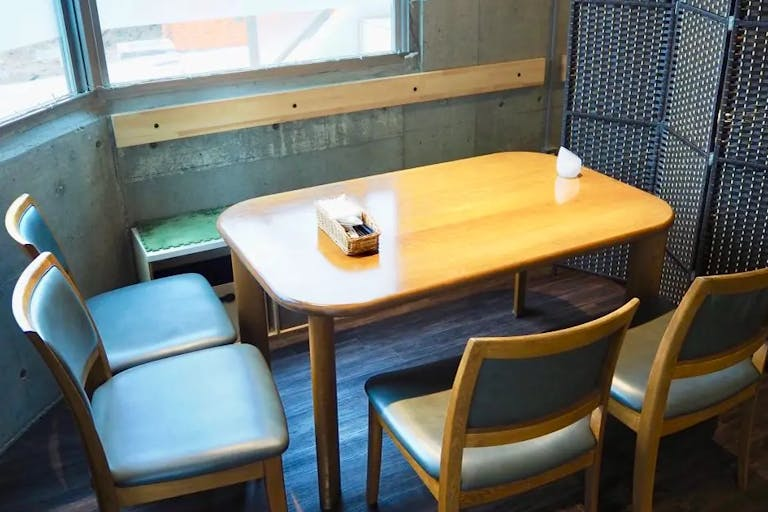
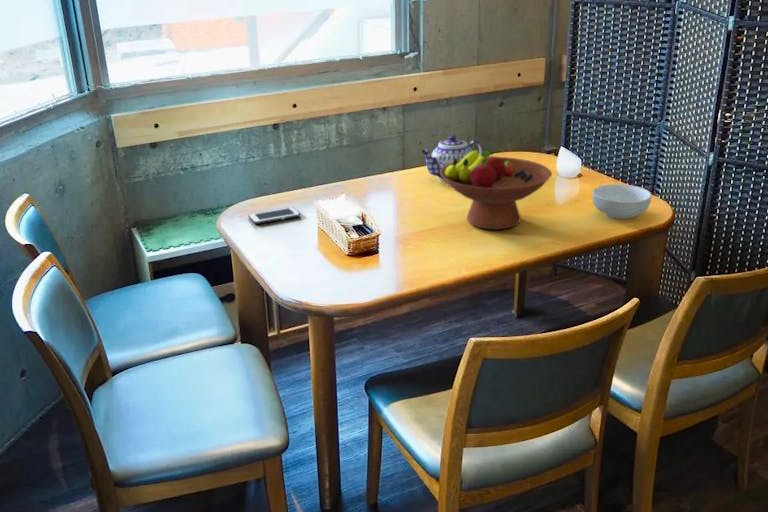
+ teapot [420,134,484,182]
+ fruit bowl [440,149,552,231]
+ cereal bowl [591,183,652,220]
+ cell phone [247,206,301,225]
